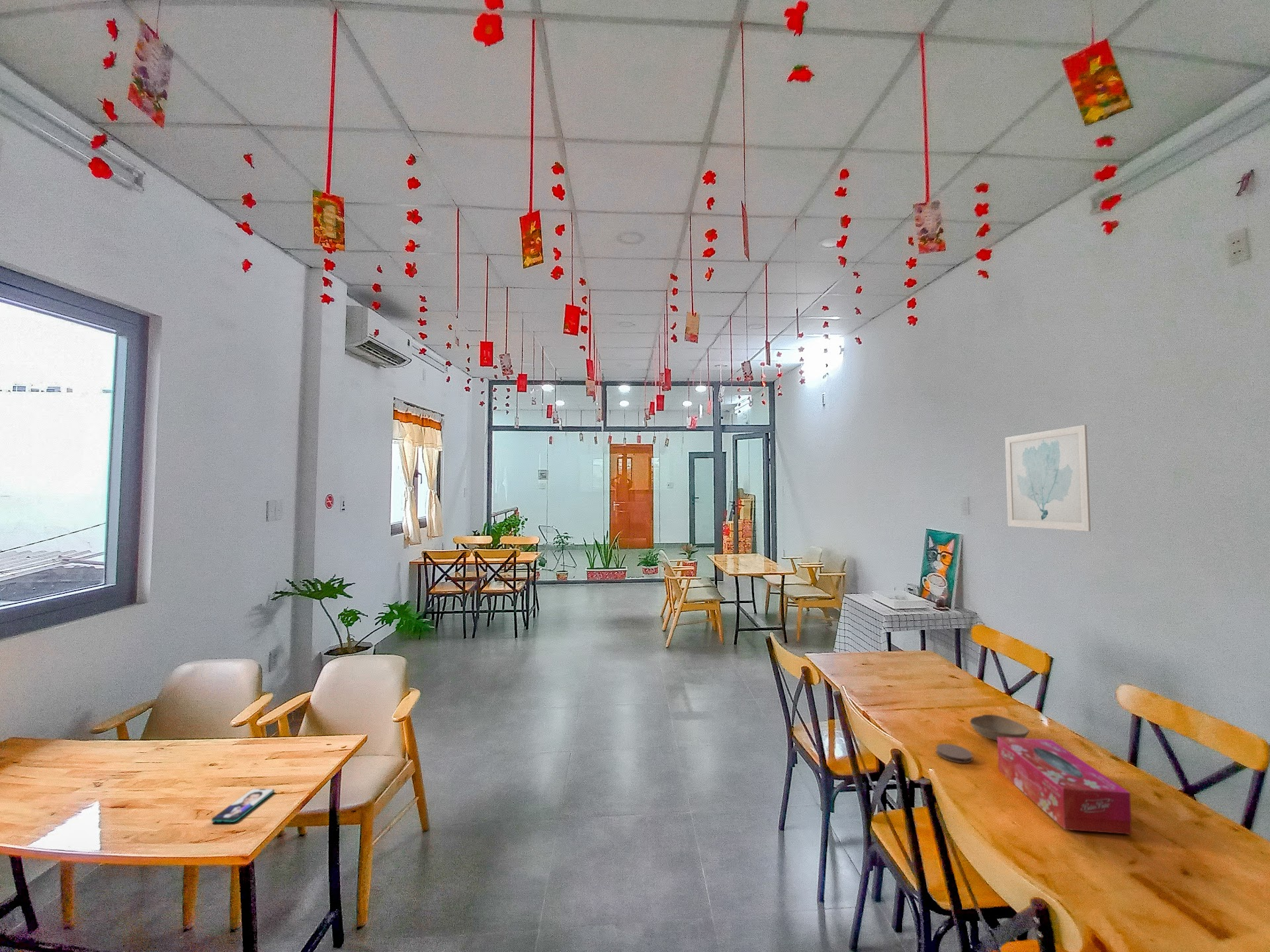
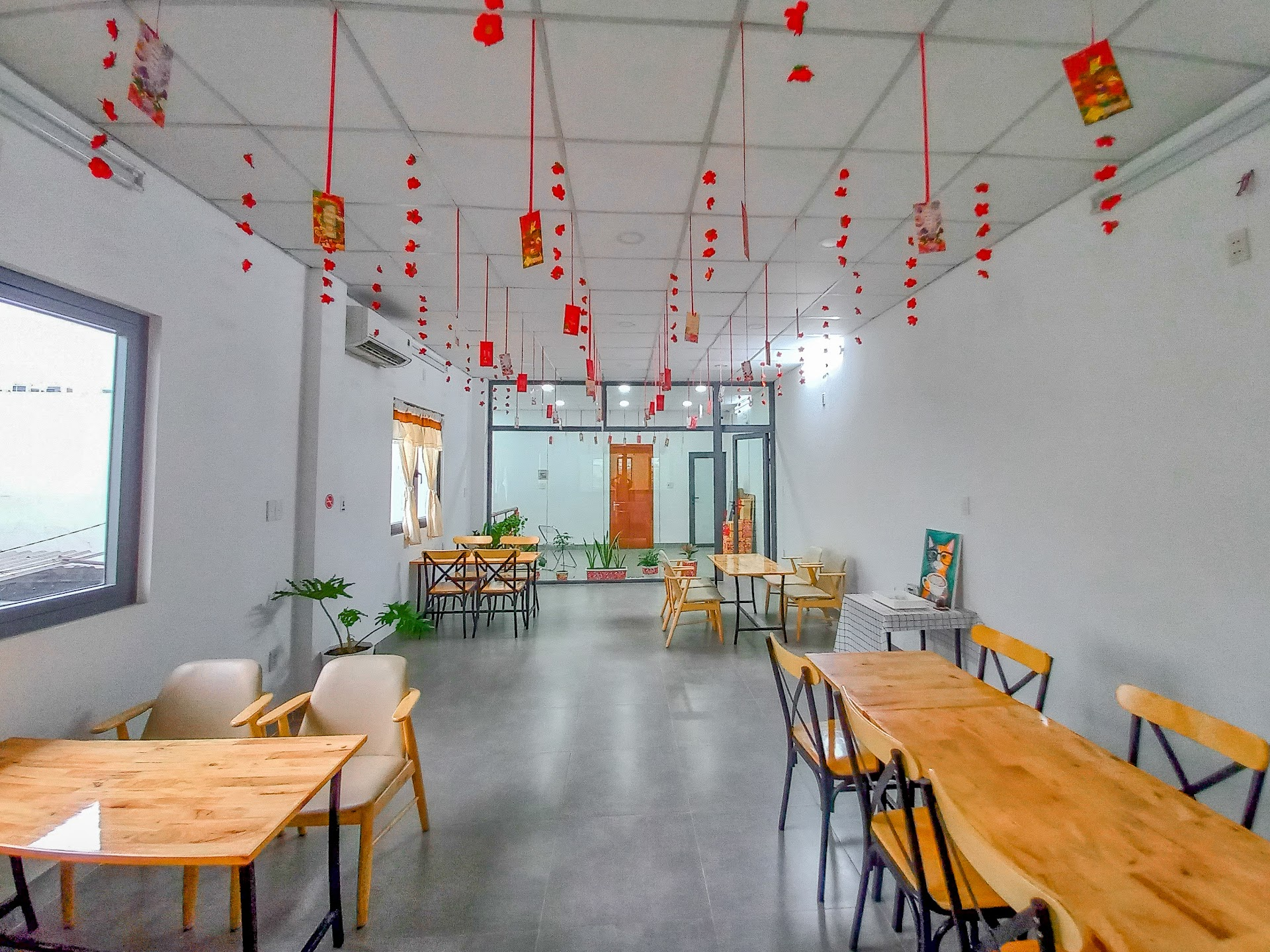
- tissue box [997,737,1132,835]
- coaster [935,743,973,764]
- smartphone [211,788,275,823]
- wall art [1005,424,1091,532]
- bowl [970,714,1030,742]
